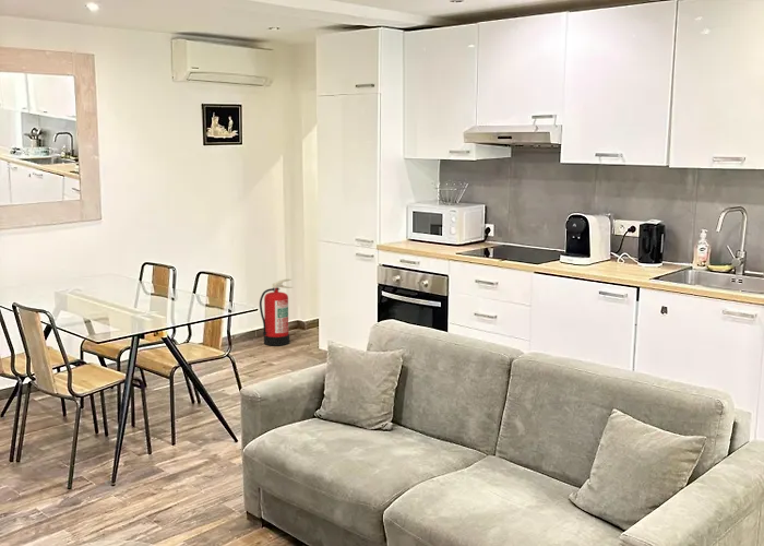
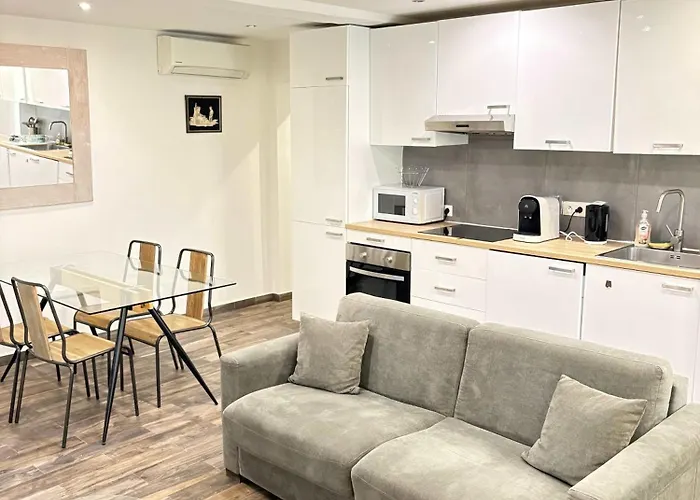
- fire extinguisher [259,277,294,346]
